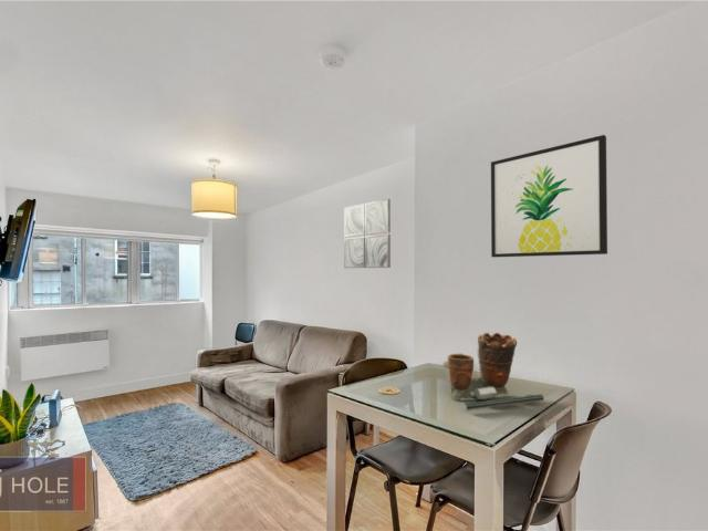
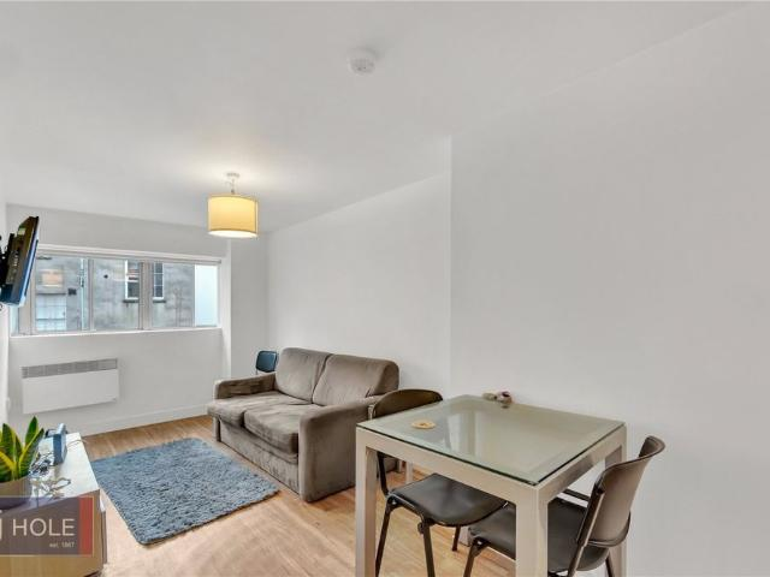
- wall art [343,198,392,269]
- wall art [490,134,608,258]
- clay pot [446,331,545,412]
